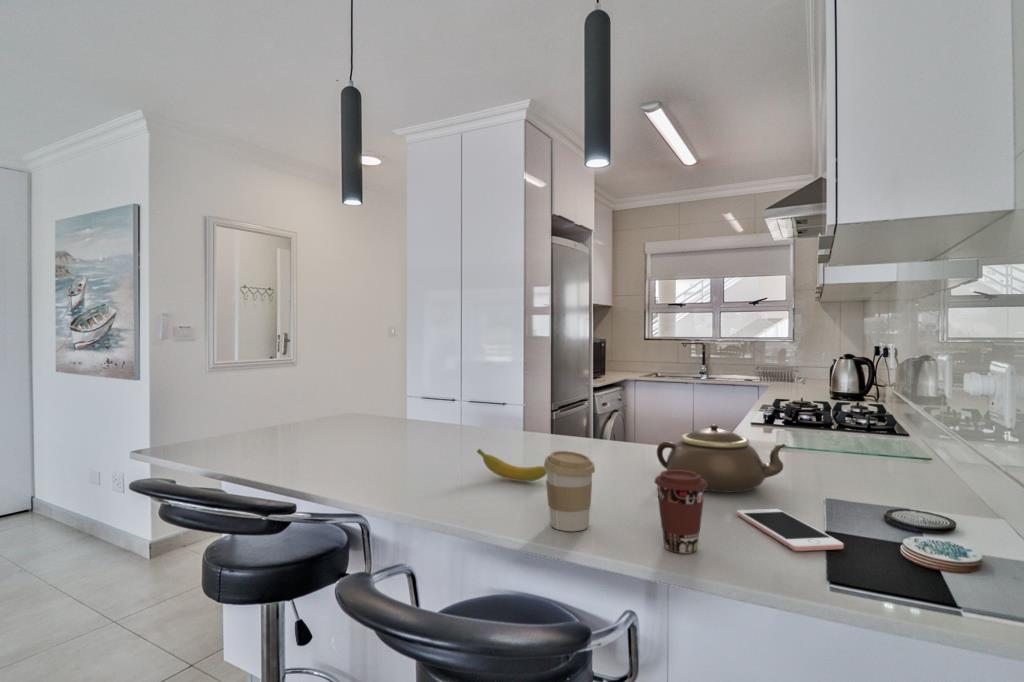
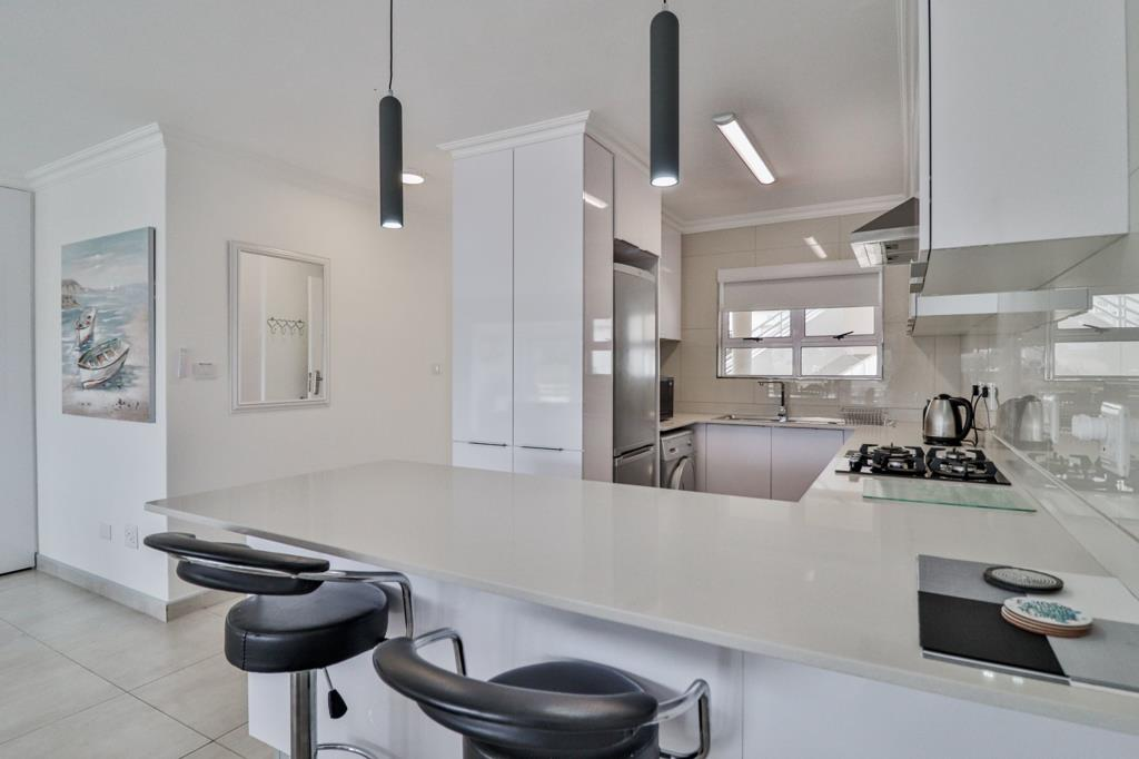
- teapot [656,424,788,493]
- coffee cup [653,469,707,554]
- cell phone [736,508,845,552]
- banana [476,448,547,482]
- coffee cup [543,450,596,532]
